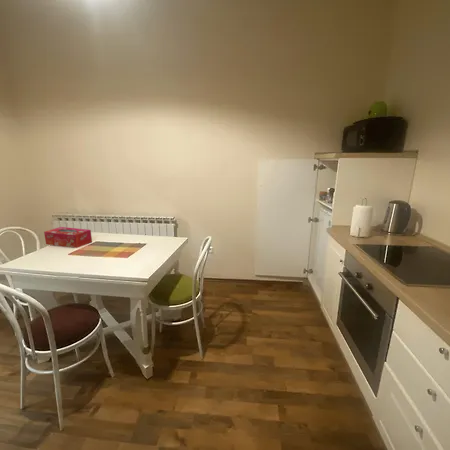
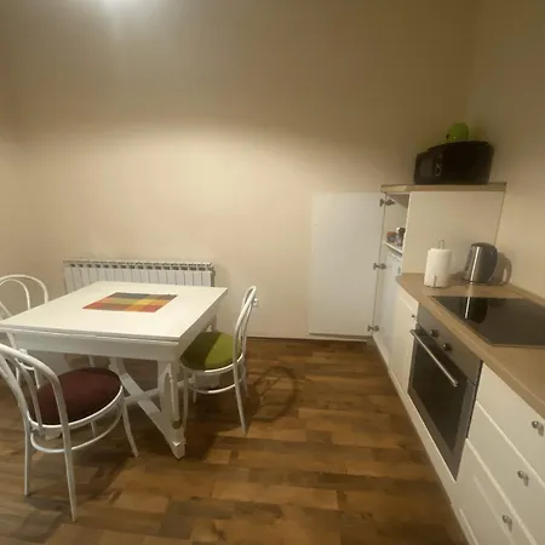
- tissue box [43,226,93,249]
